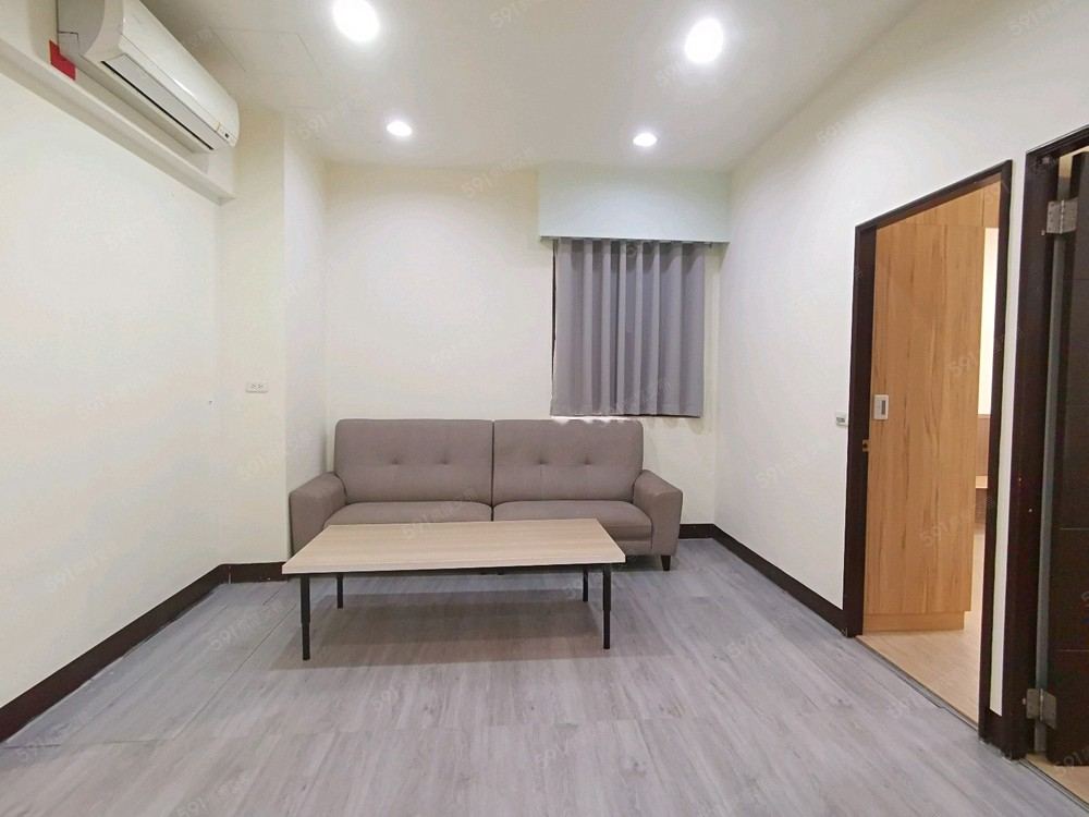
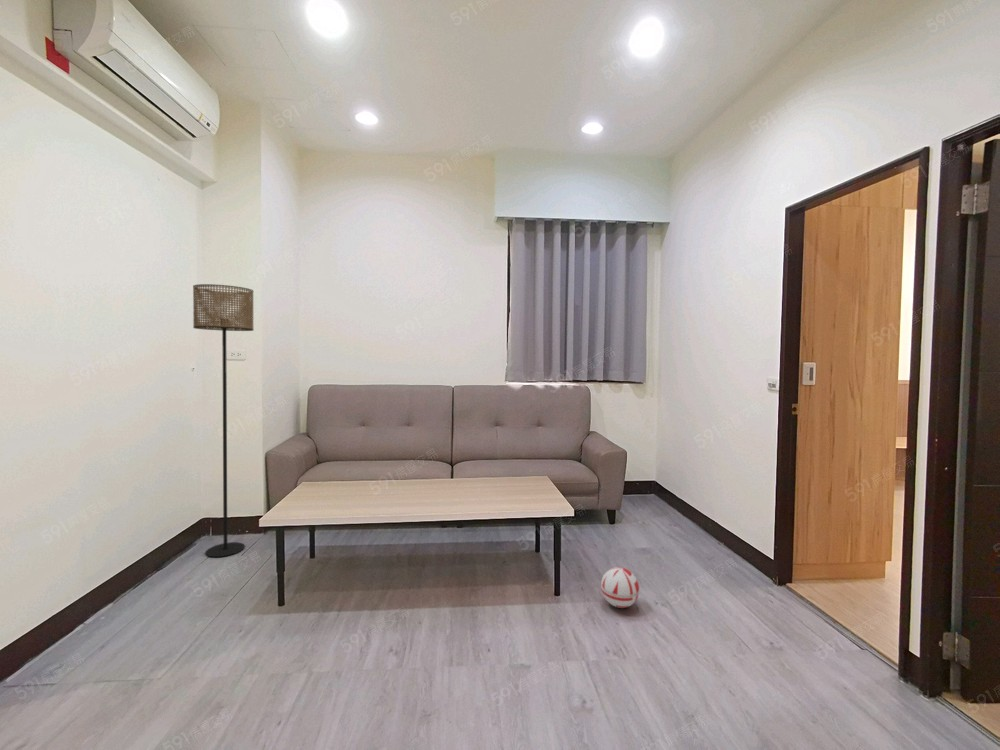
+ floor lamp [192,283,255,558]
+ ball [600,566,640,609]
